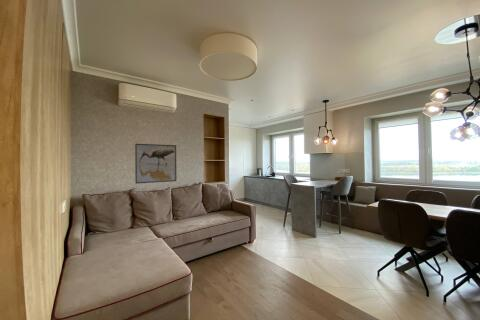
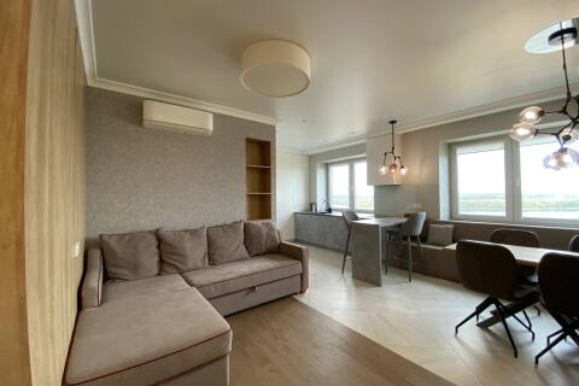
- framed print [134,143,177,184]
